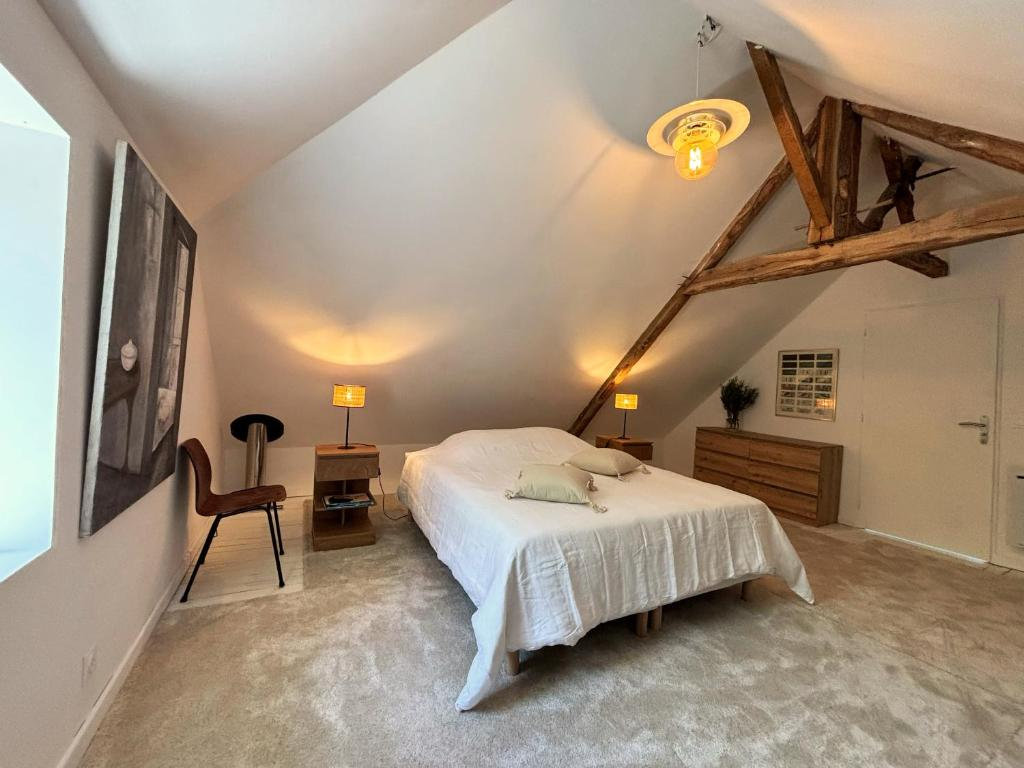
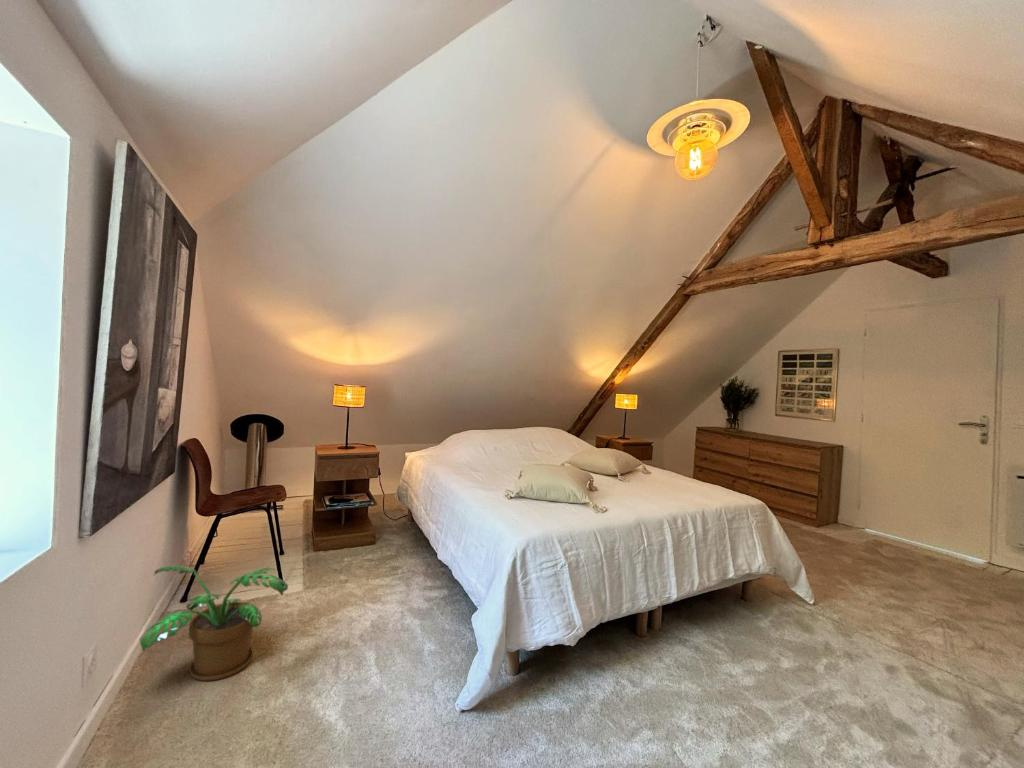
+ potted plant [139,565,289,682]
